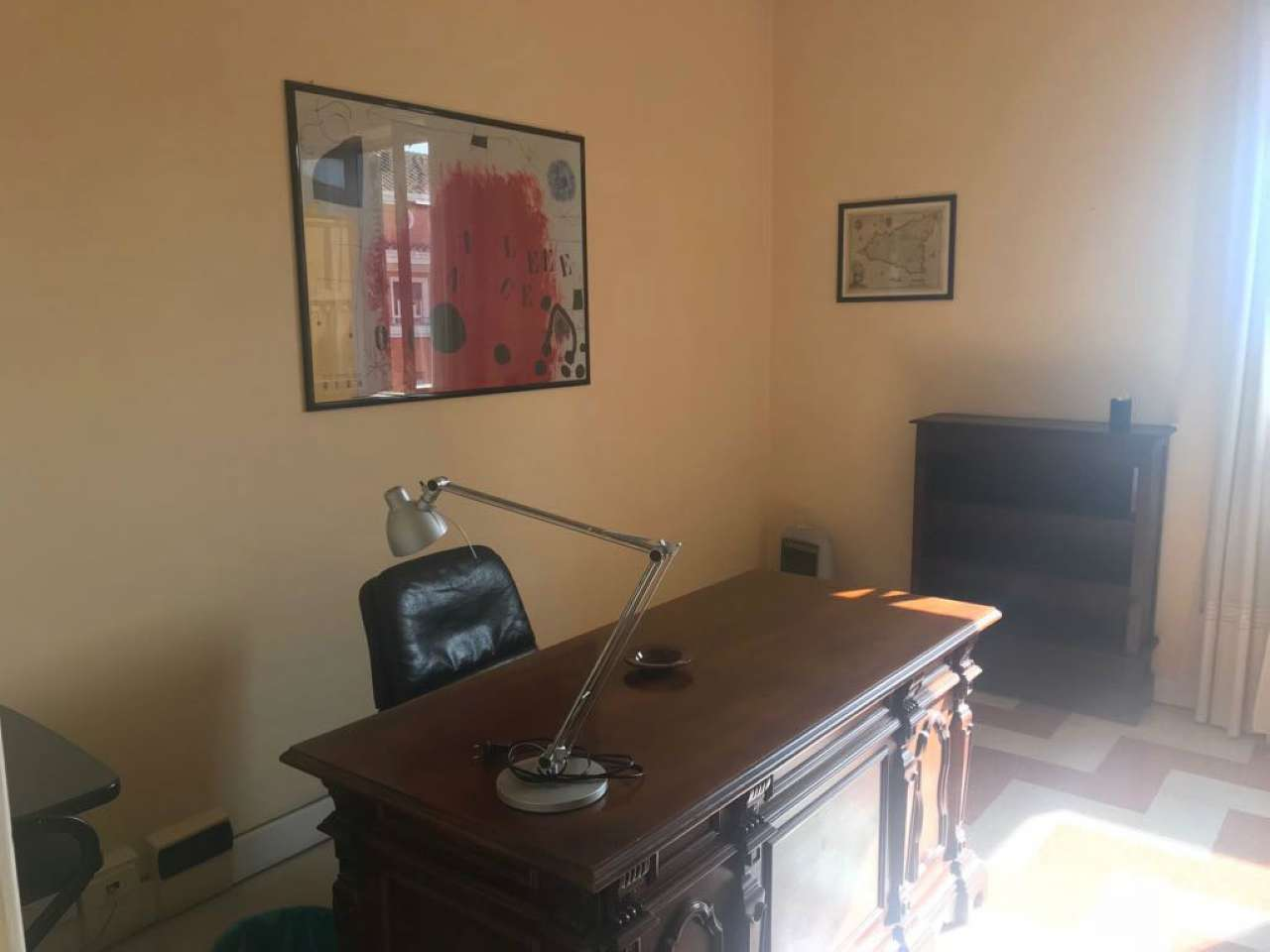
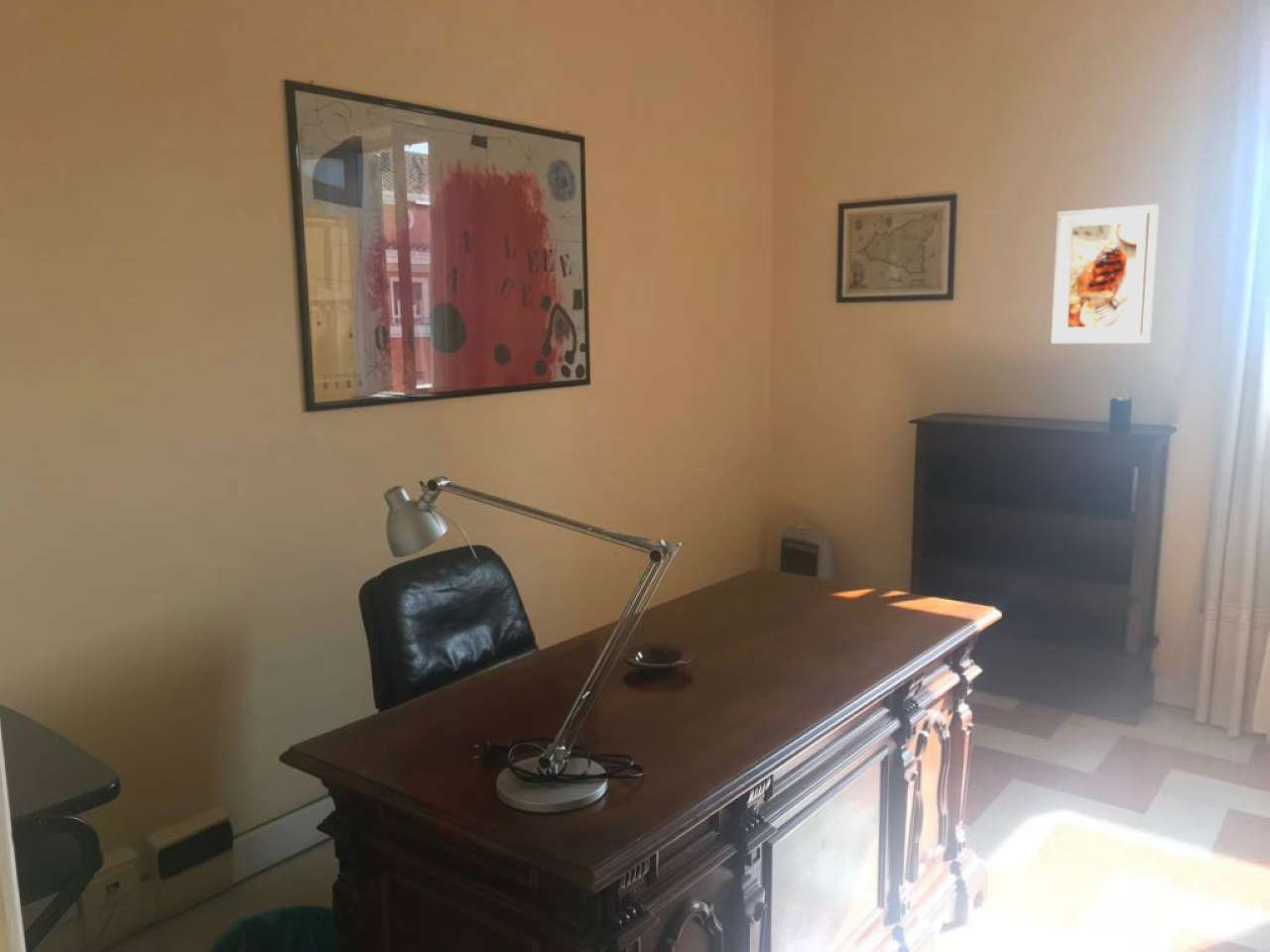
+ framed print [1050,203,1160,344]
